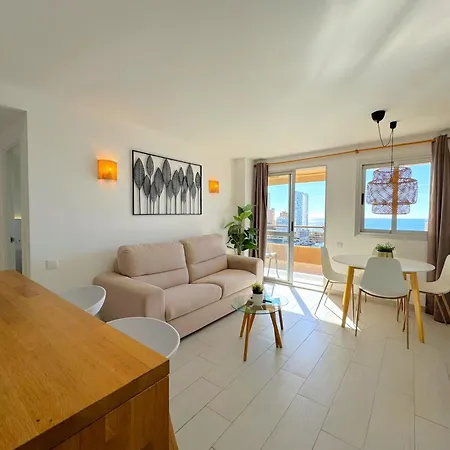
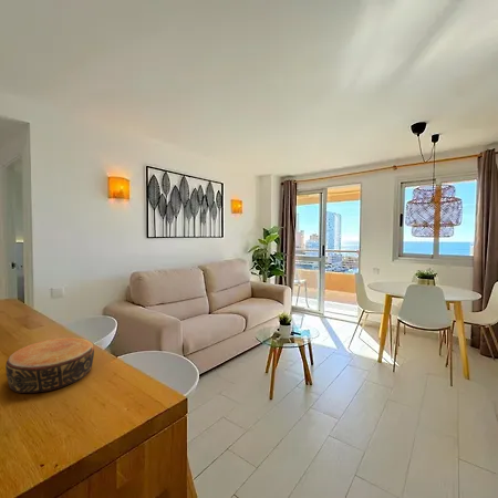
+ bowl [4,338,95,394]
